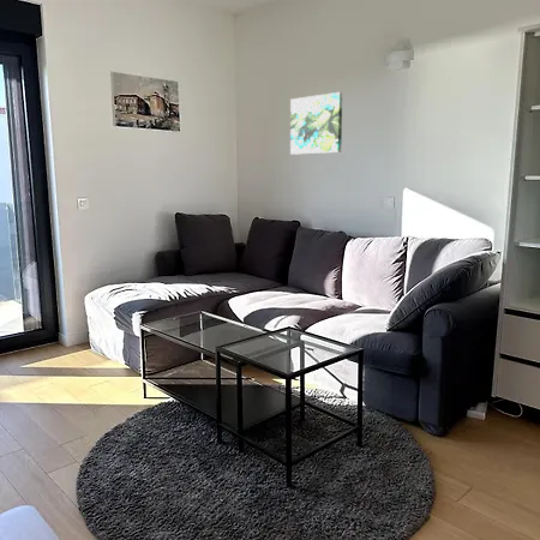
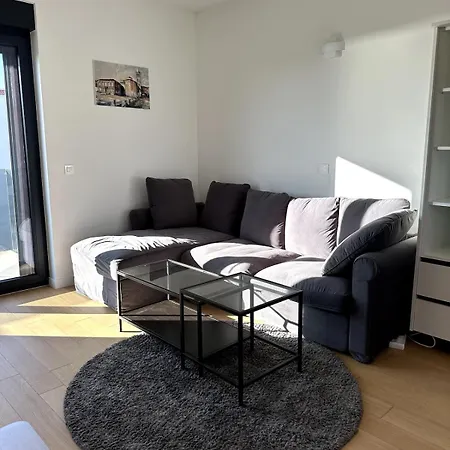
- wall art [289,91,343,156]
